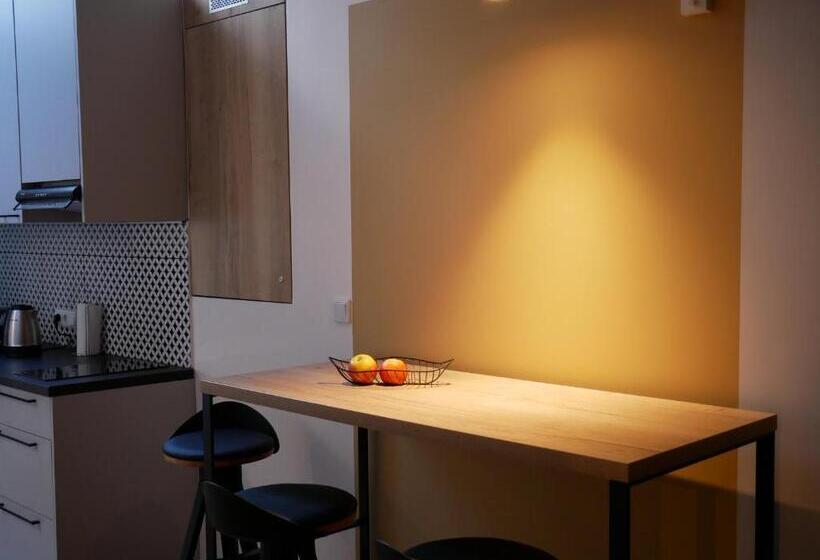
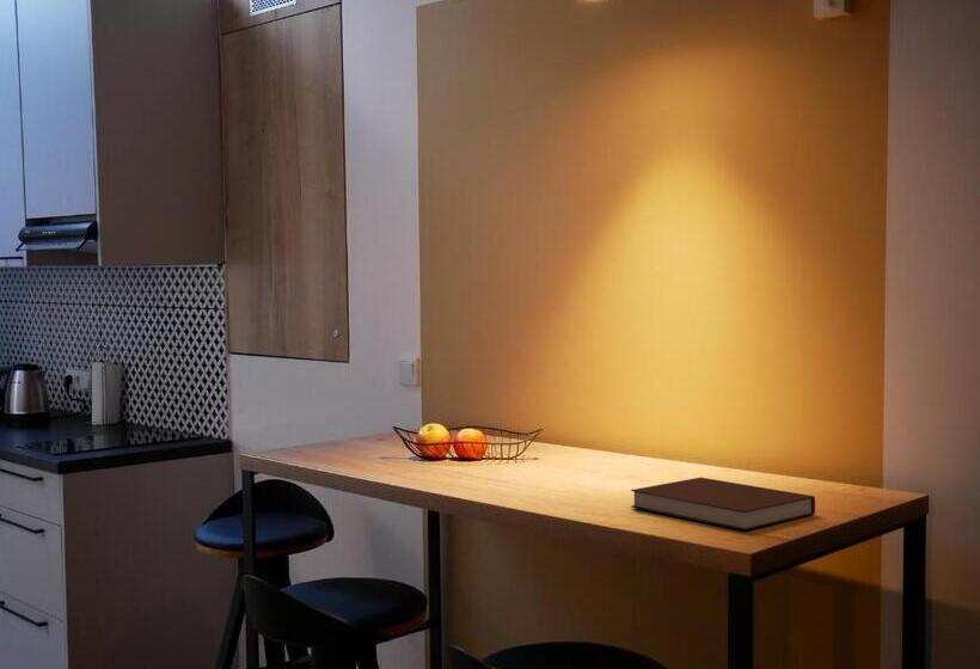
+ notebook [630,477,816,532]
